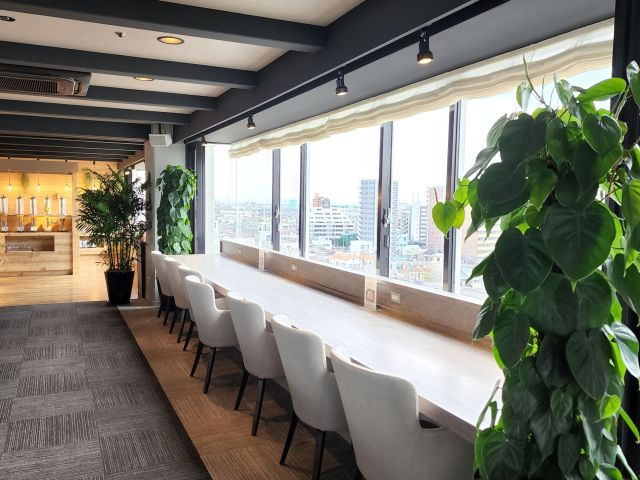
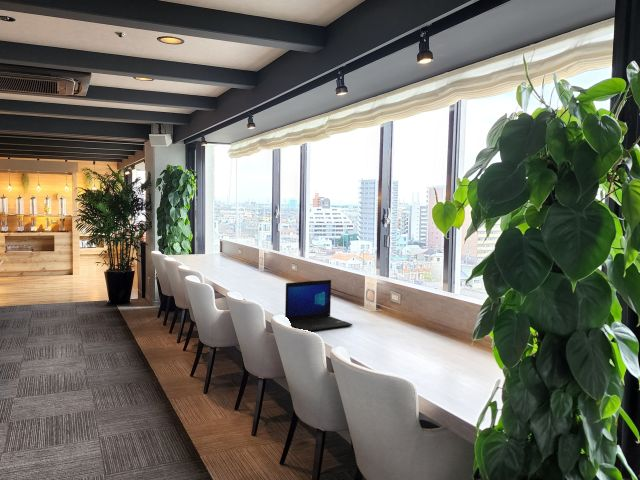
+ laptop [284,279,354,332]
